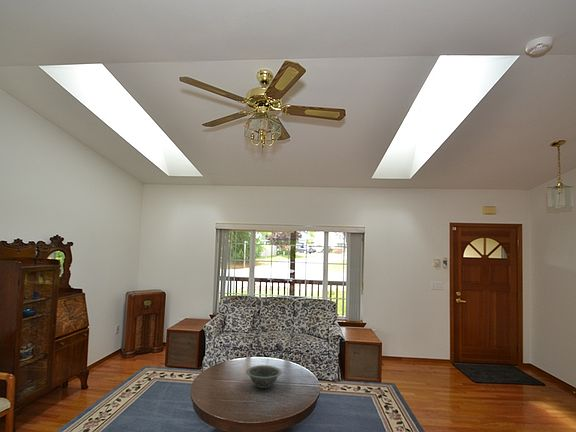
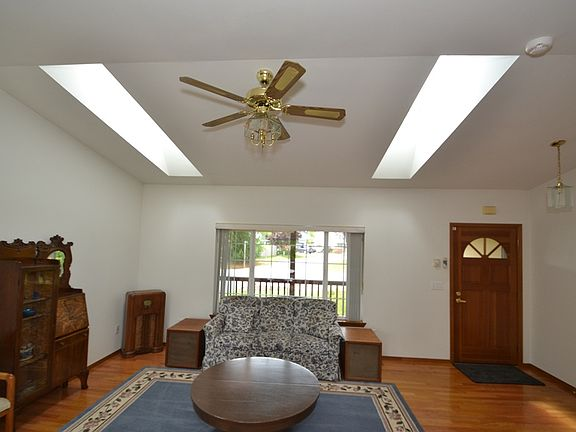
- decorative bowl [245,364,283,389]
